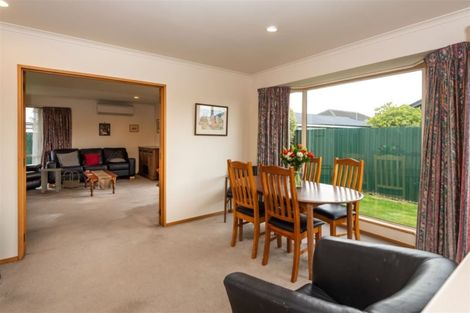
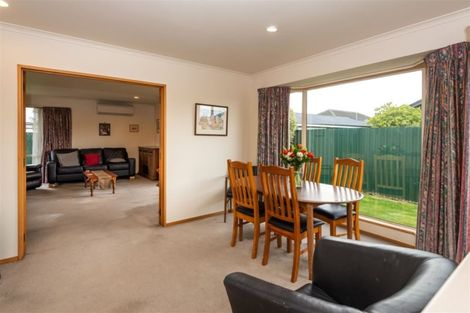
- basket [62,170,81,189]
- side table [38,168,63,194]
